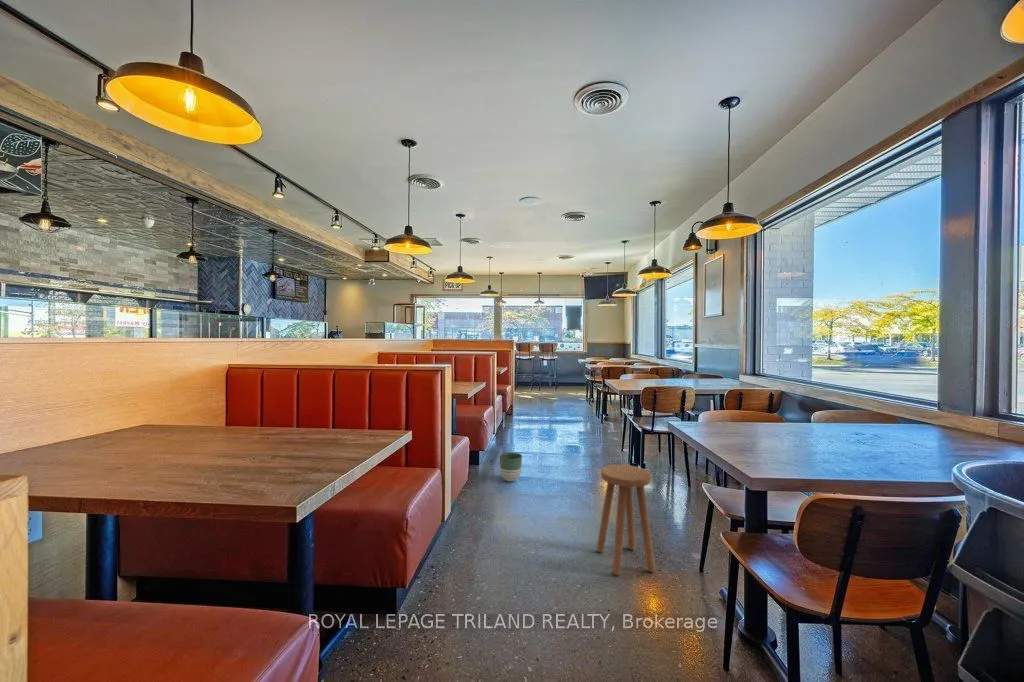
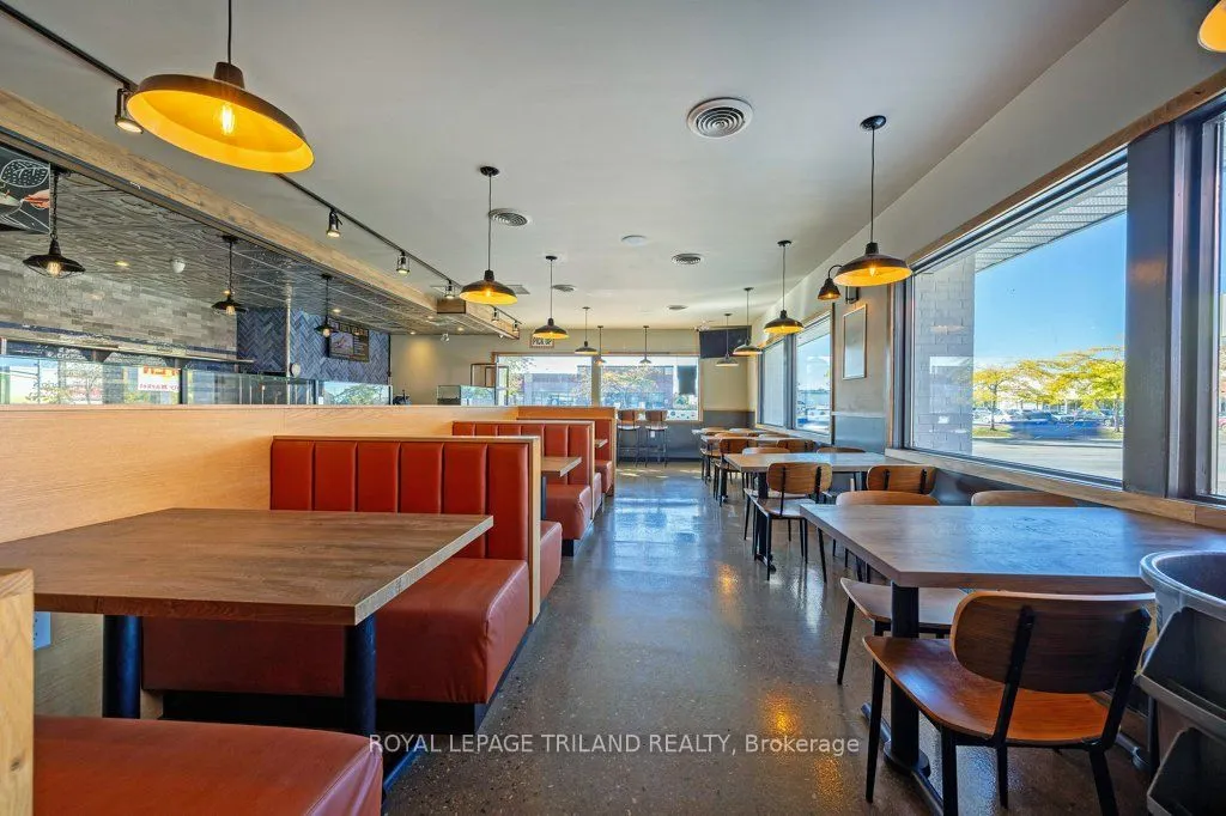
- planter [499,452,523,482]
- stool [596,464,656,576]
